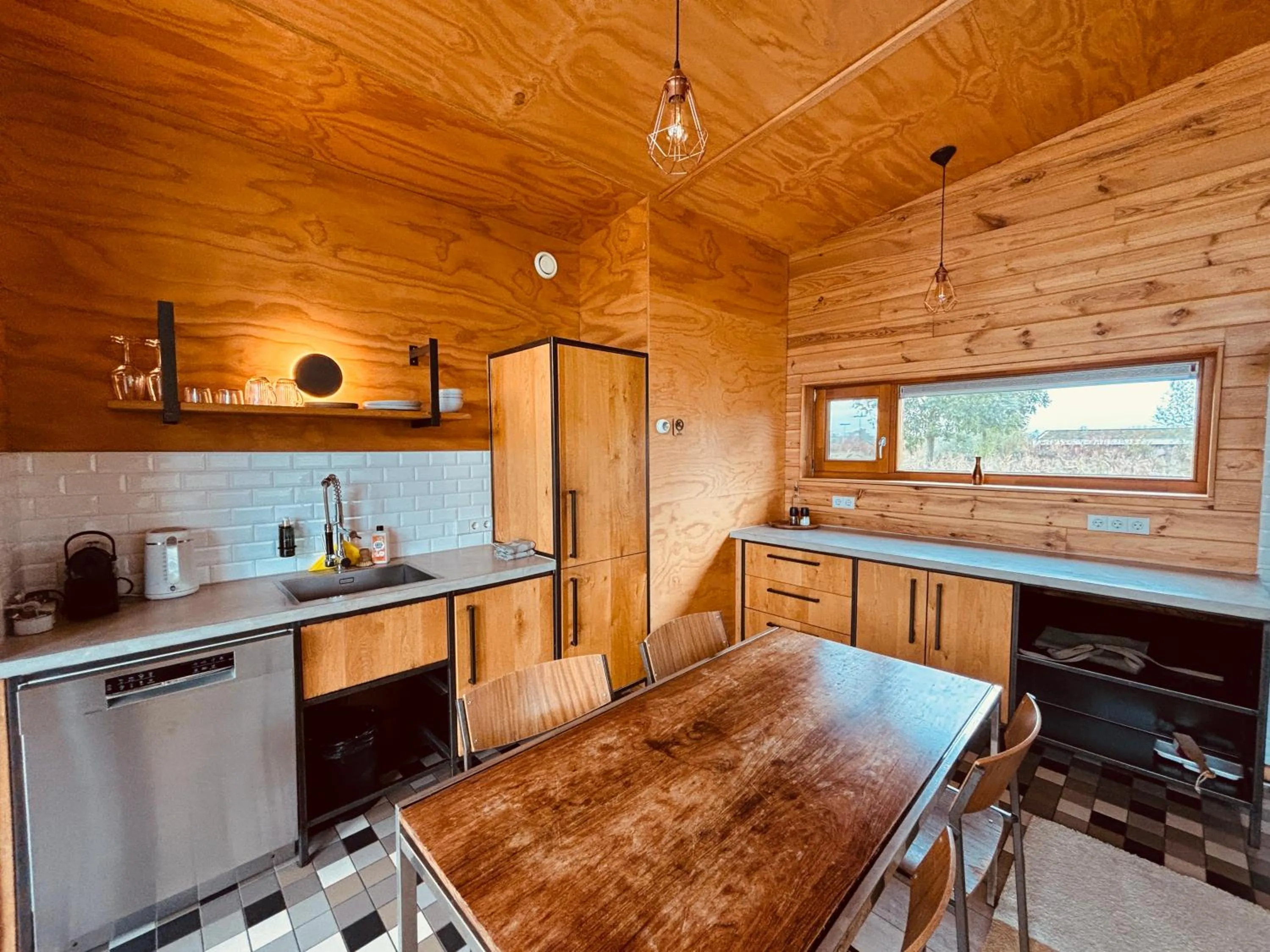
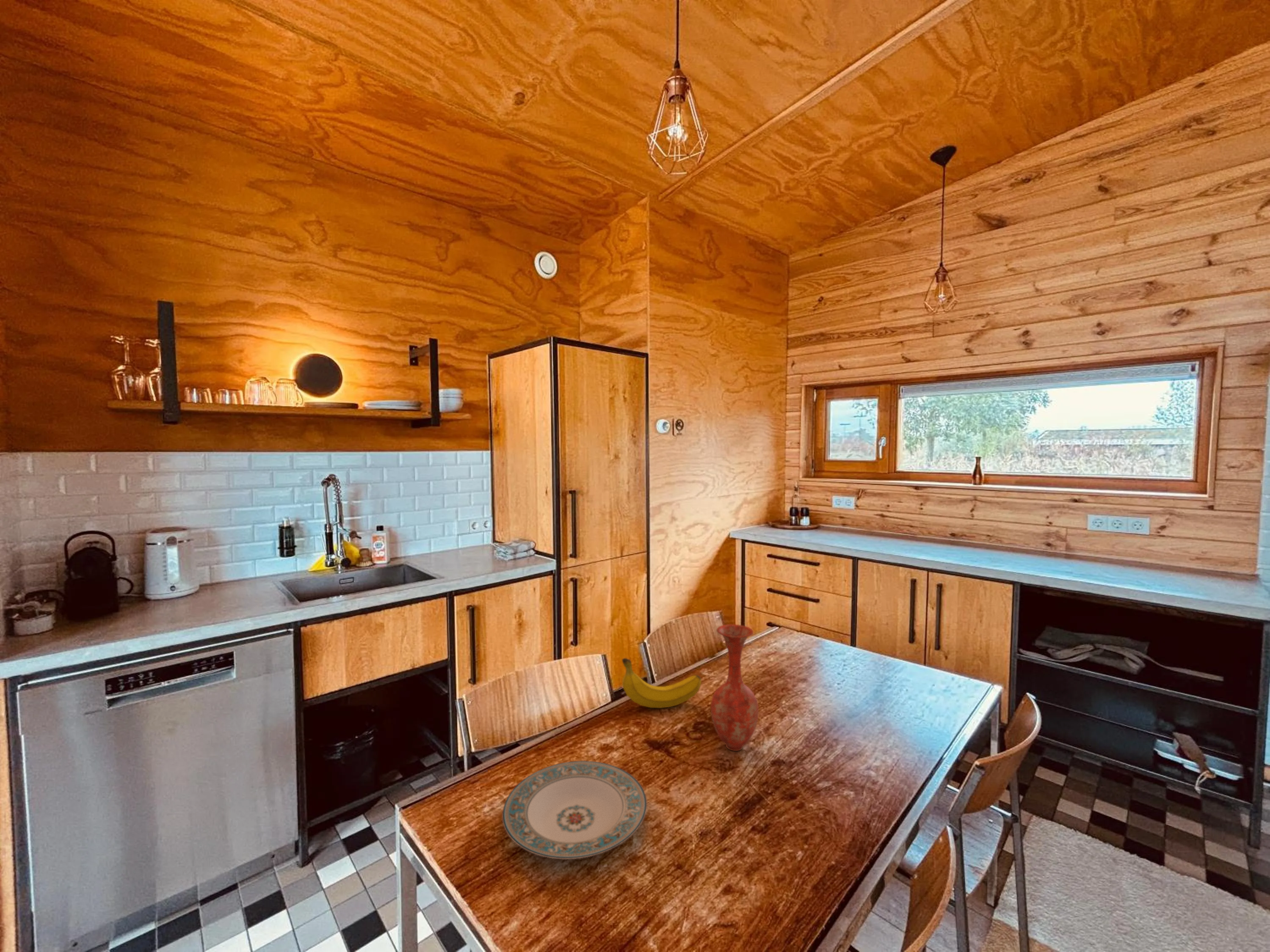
+ plate [502,760,647,859]
+ vase [710,624,759,751]
+ fruit [622,658,702,708]
